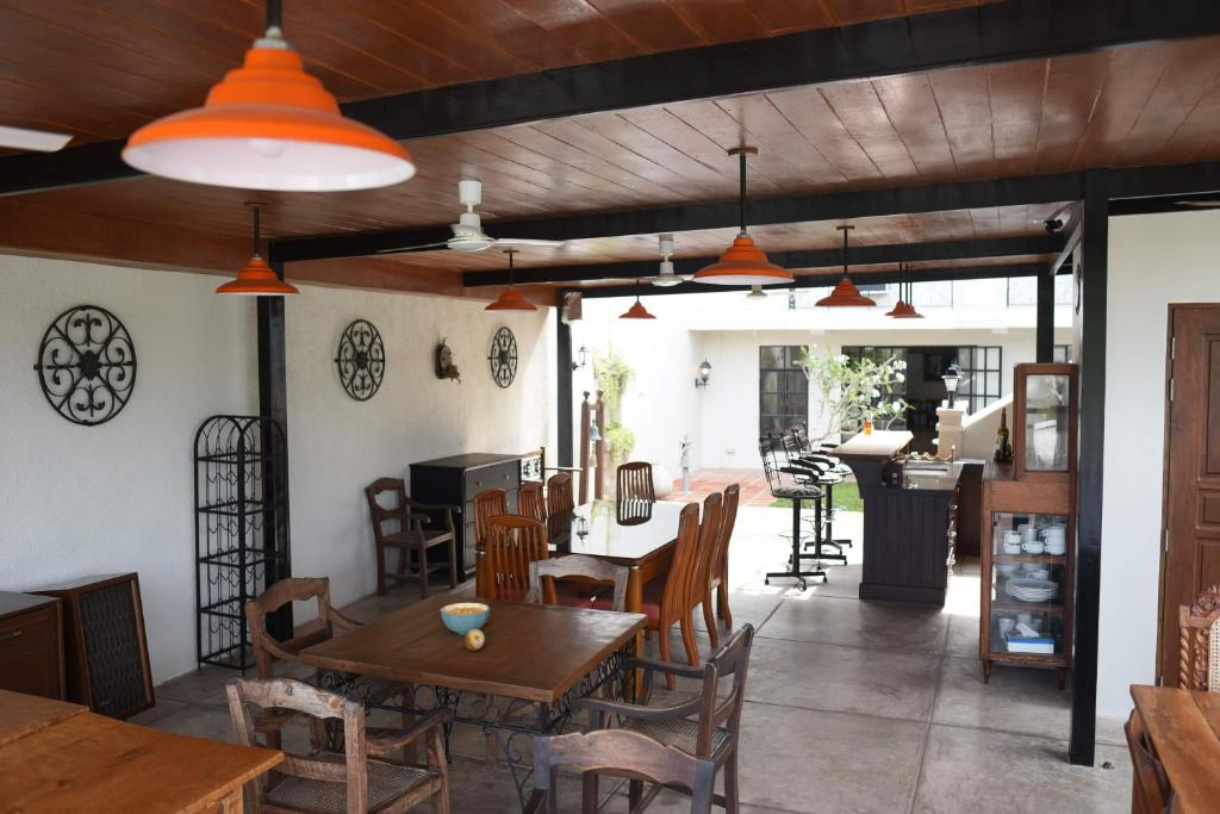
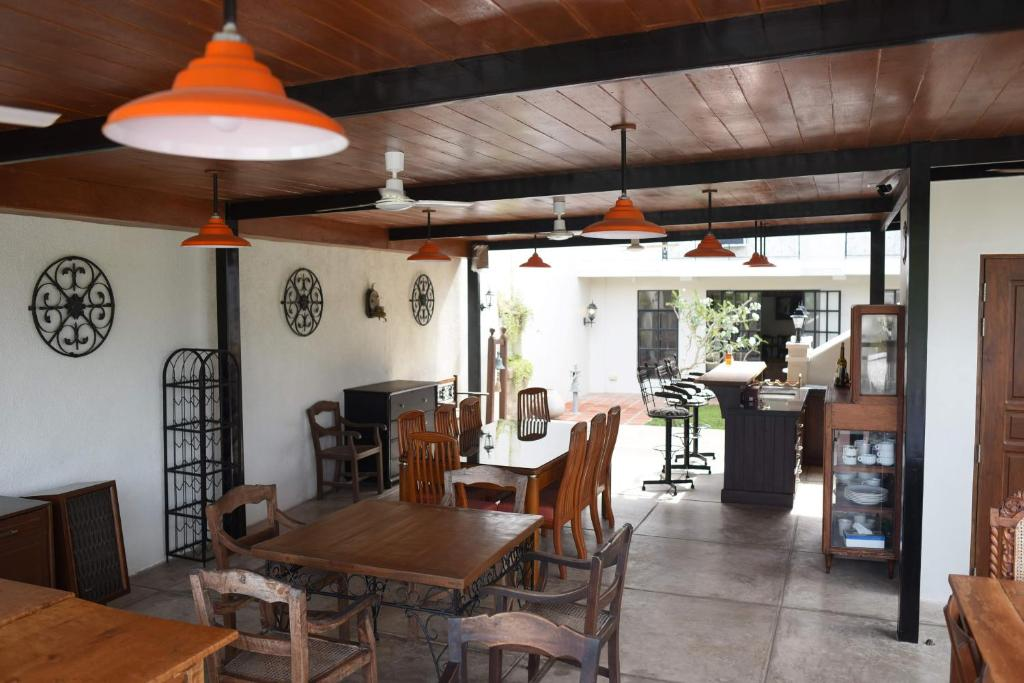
- cereal bowl [438,602,491,636]
- fruit [463,629,486,652]
